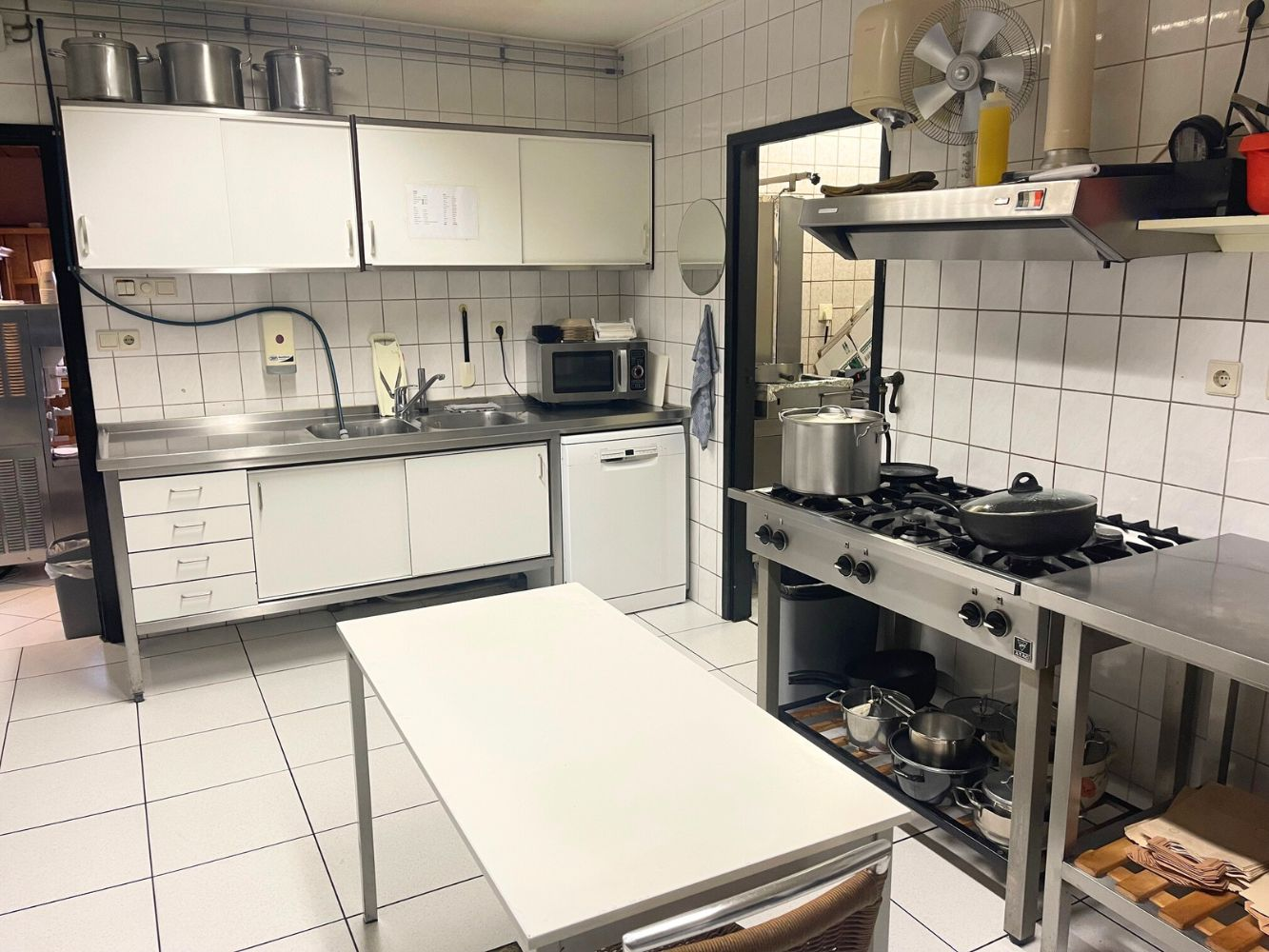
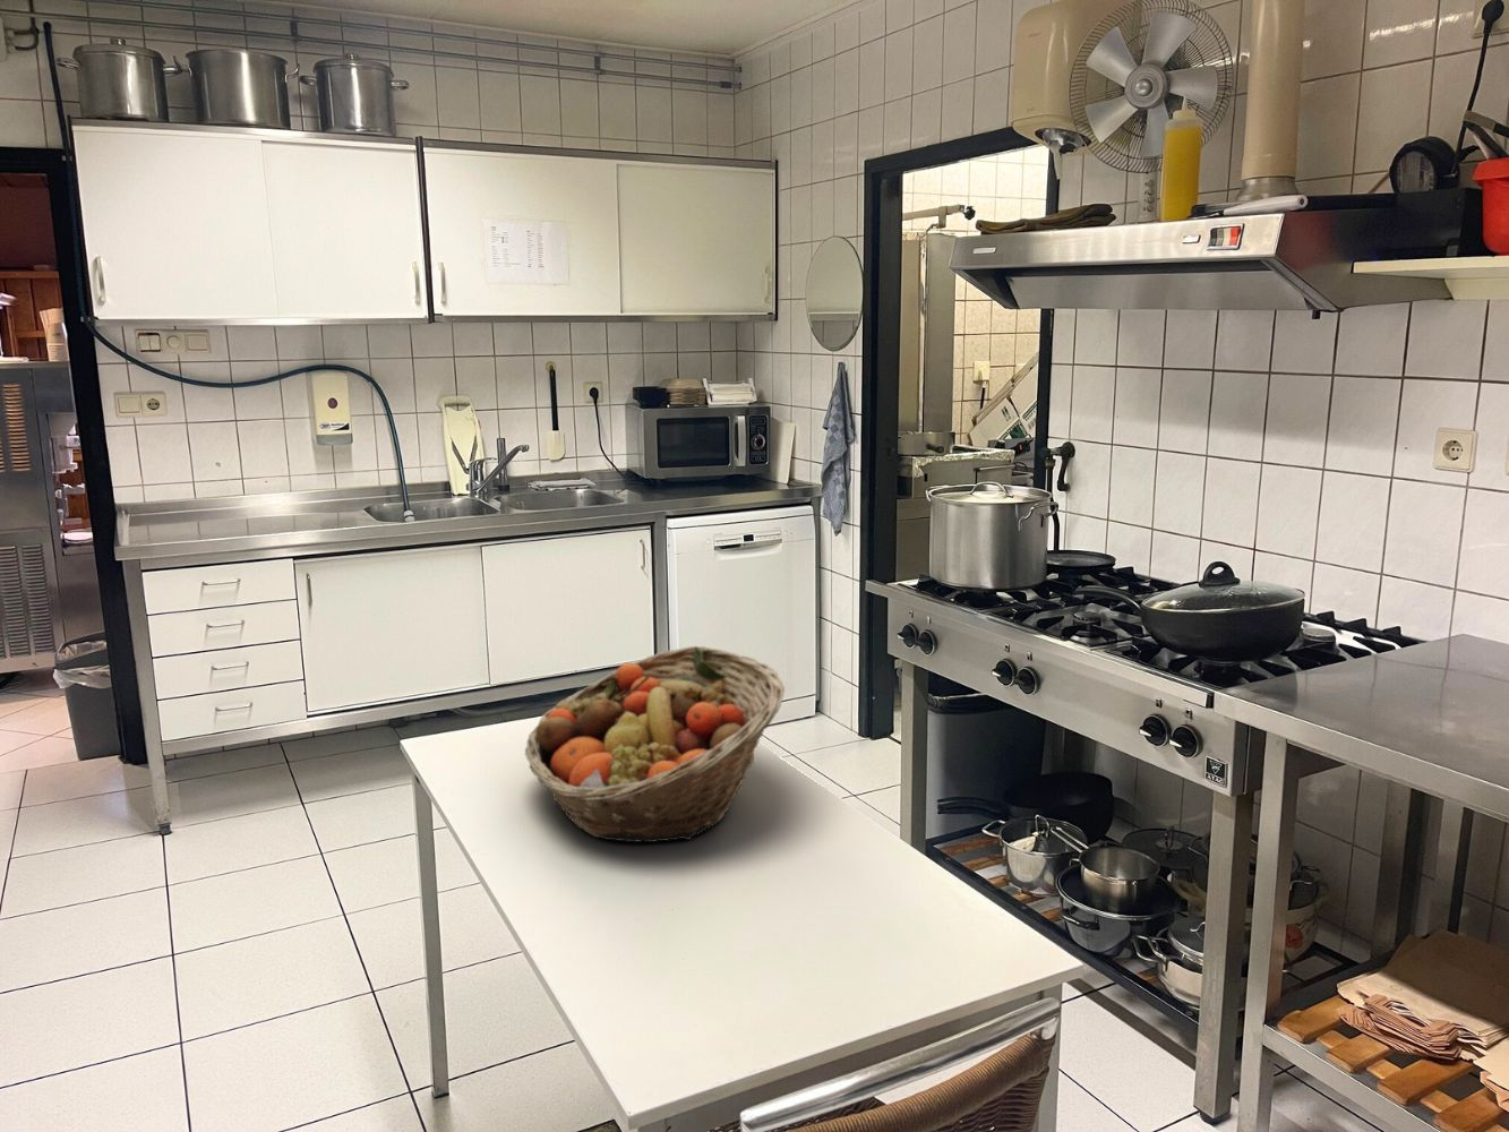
+ fruit basket [524,646,786,843]
